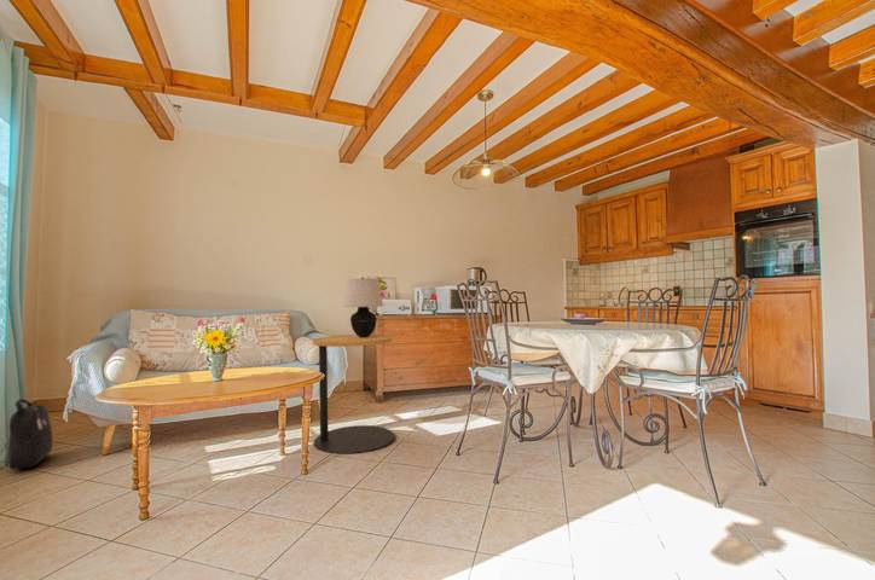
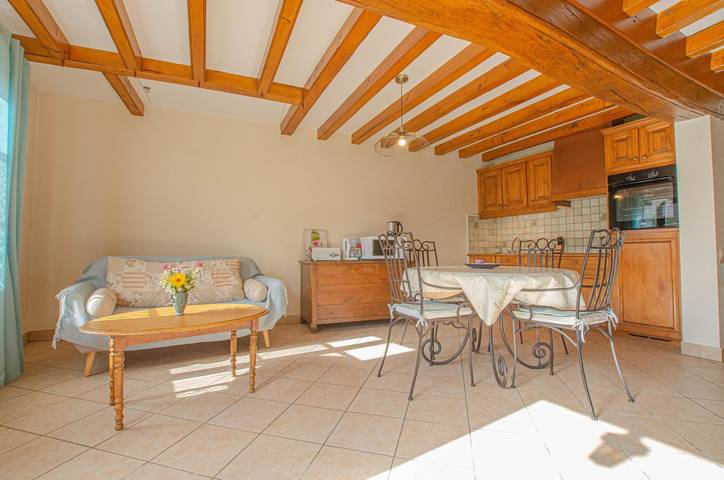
- backpack [7,398,54,471]
- side table [312,334,395,456]
- table lamp [341,277,384,337]
